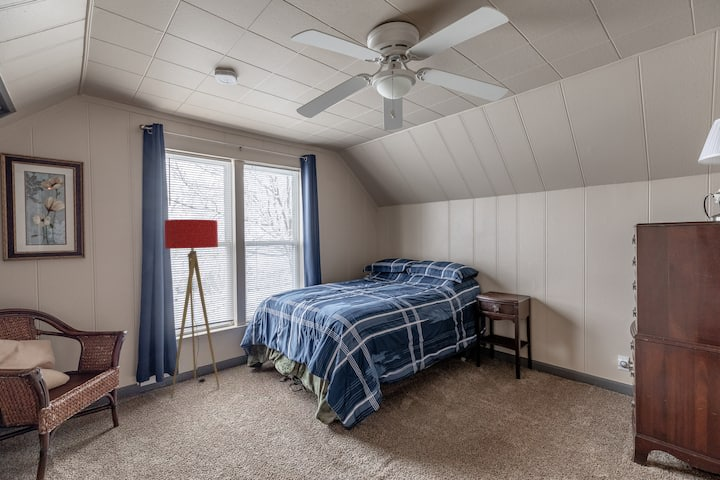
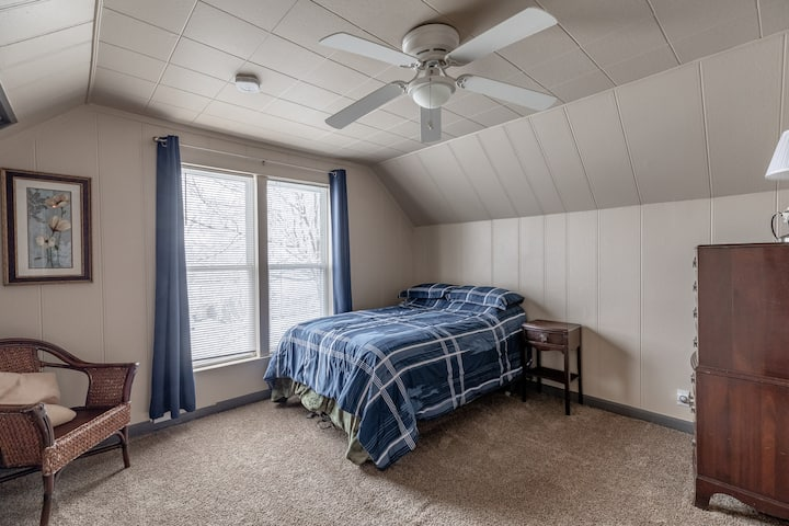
- floor lamp [164,218,221,399]
